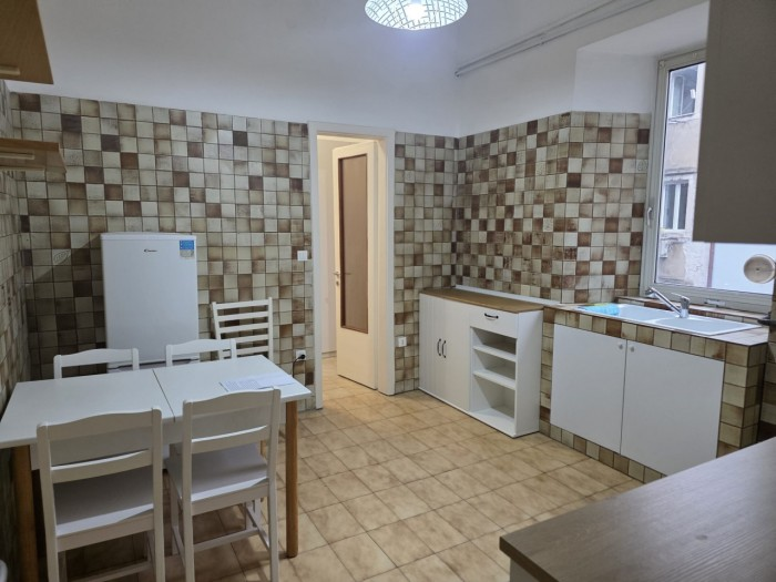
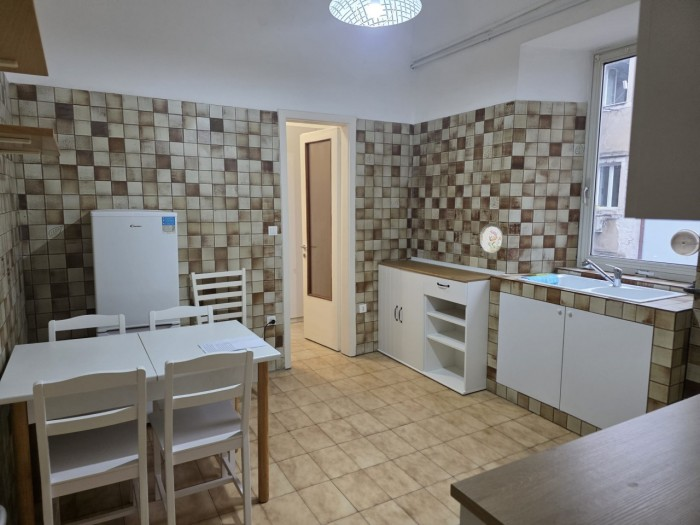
+ decorative plate [479,222,504,254]
